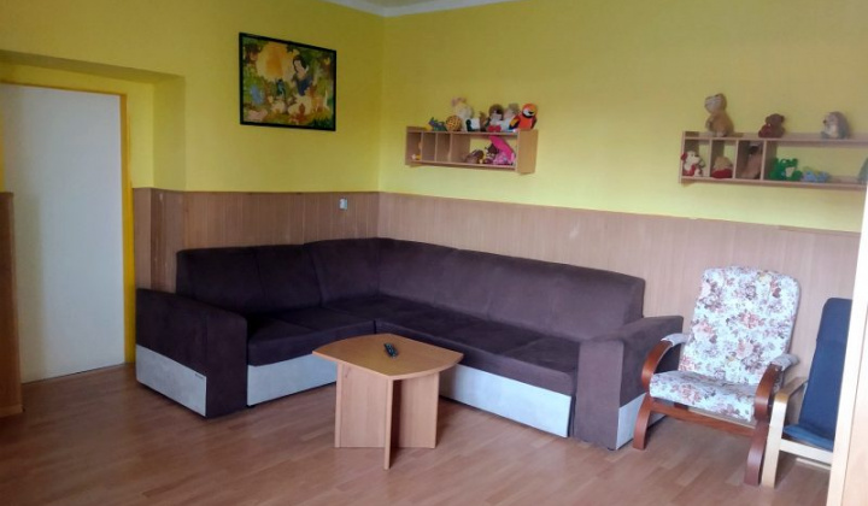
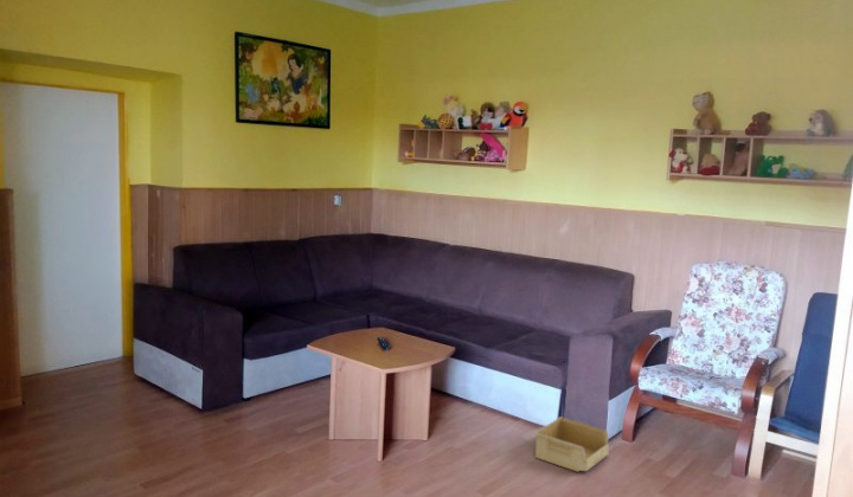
+ storage bin [533,415,610,473]
